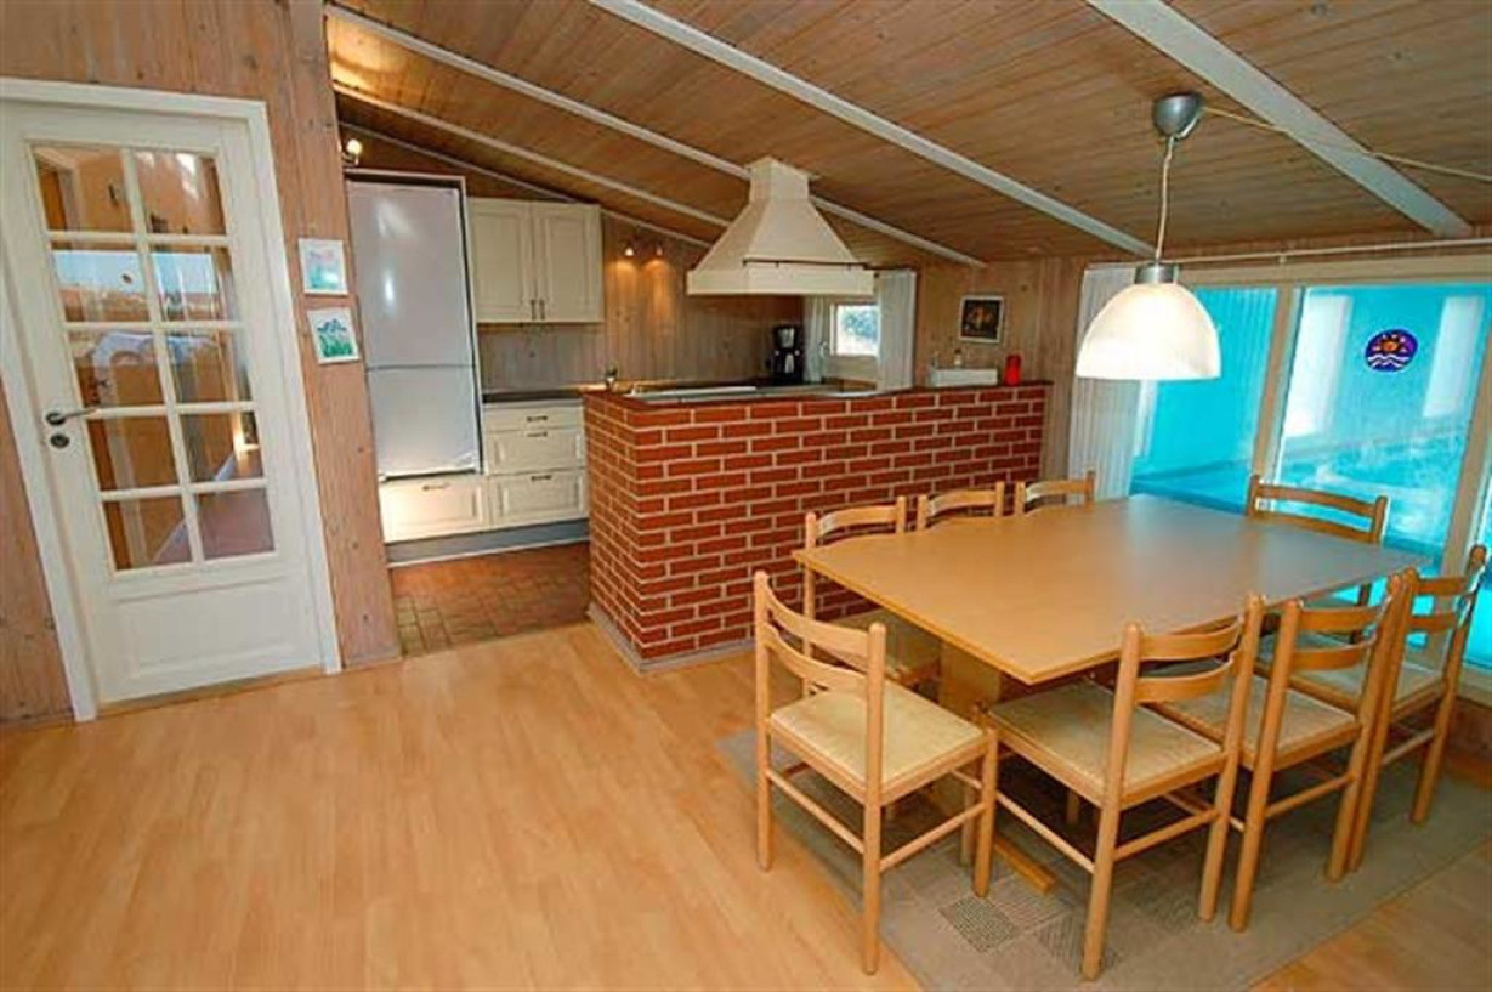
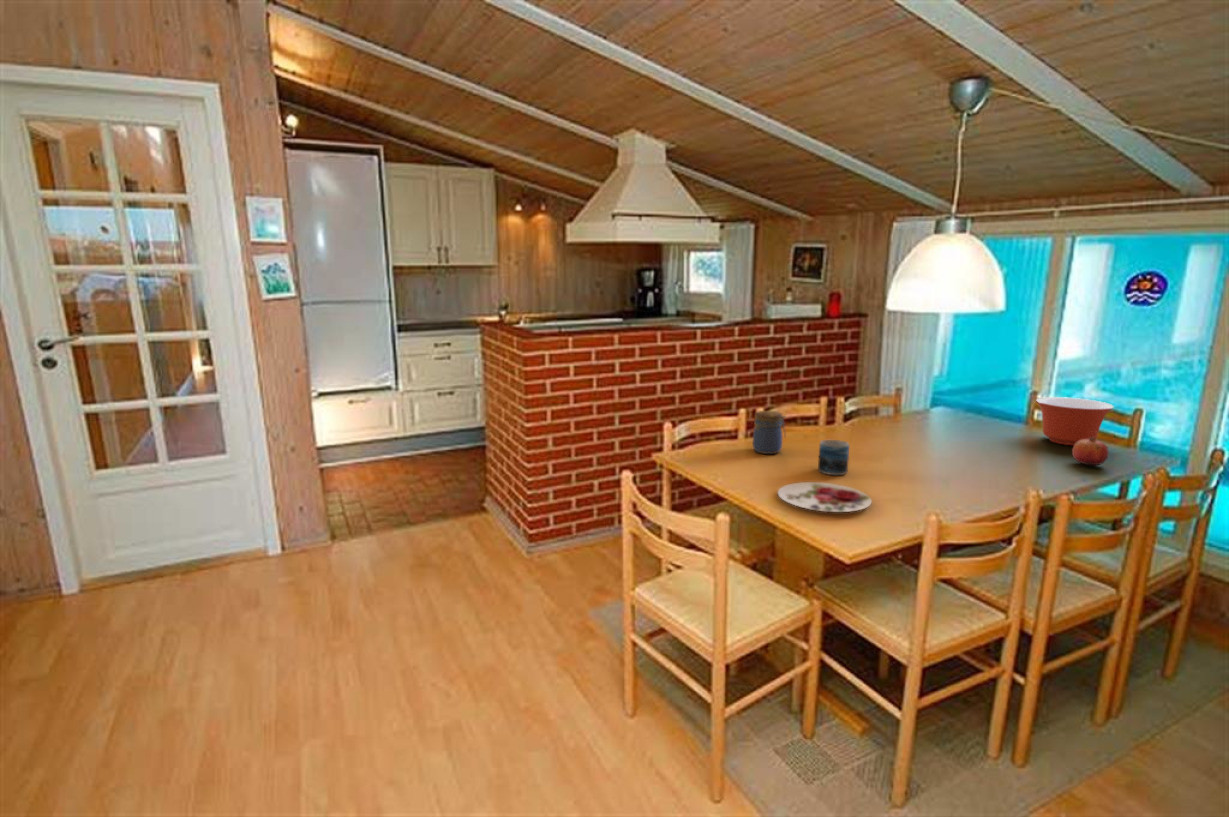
+ plate [777,481,873,513]
+ mixing bowl [1035,396,1115,446]
+ mug [817,439,850,476]
+ fruit [1071,437,1110,466]
+ jar [752,410,787,455]
